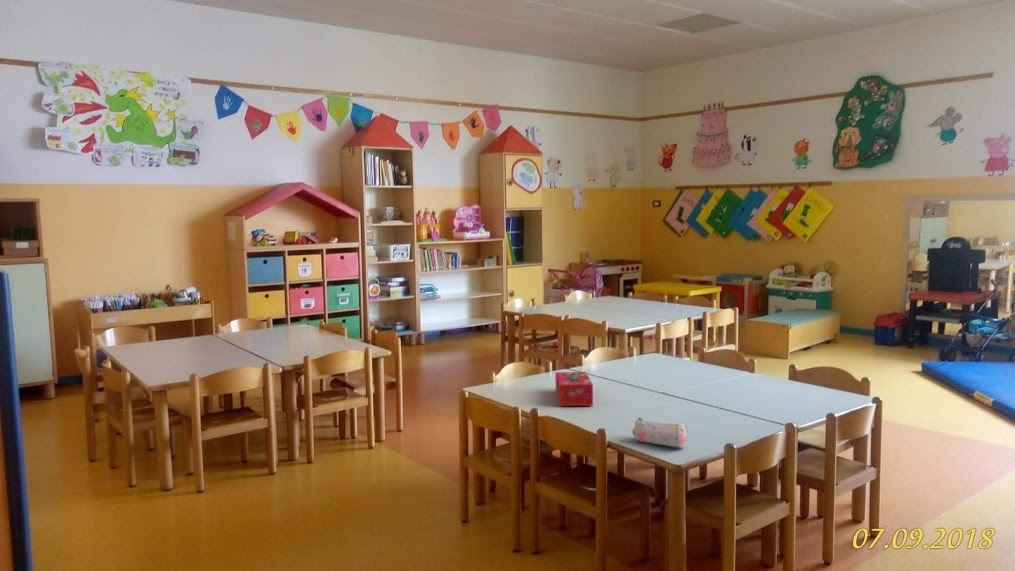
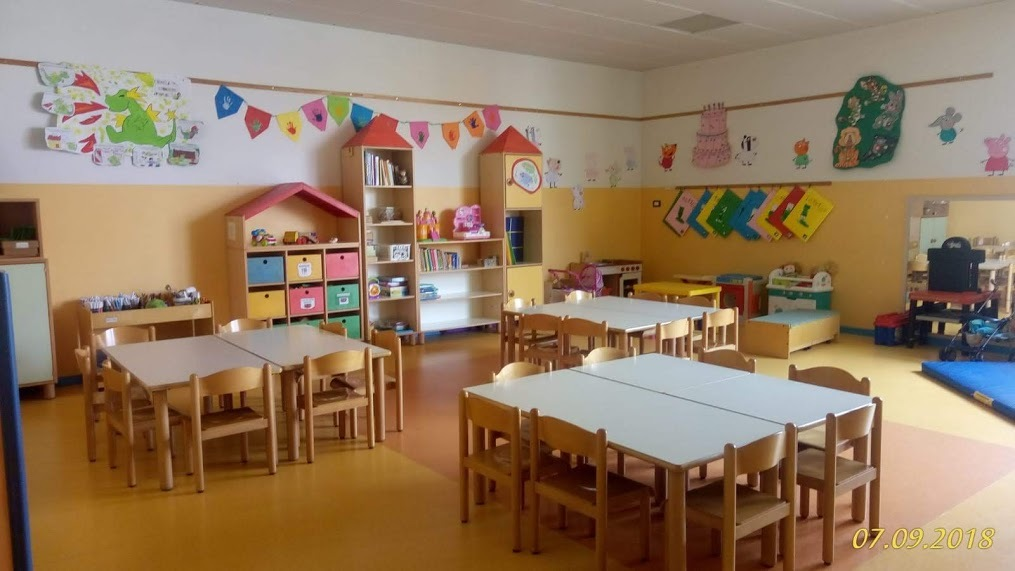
- pencil case [632,417,689,449]
- tissue box [554,371,594,407]
